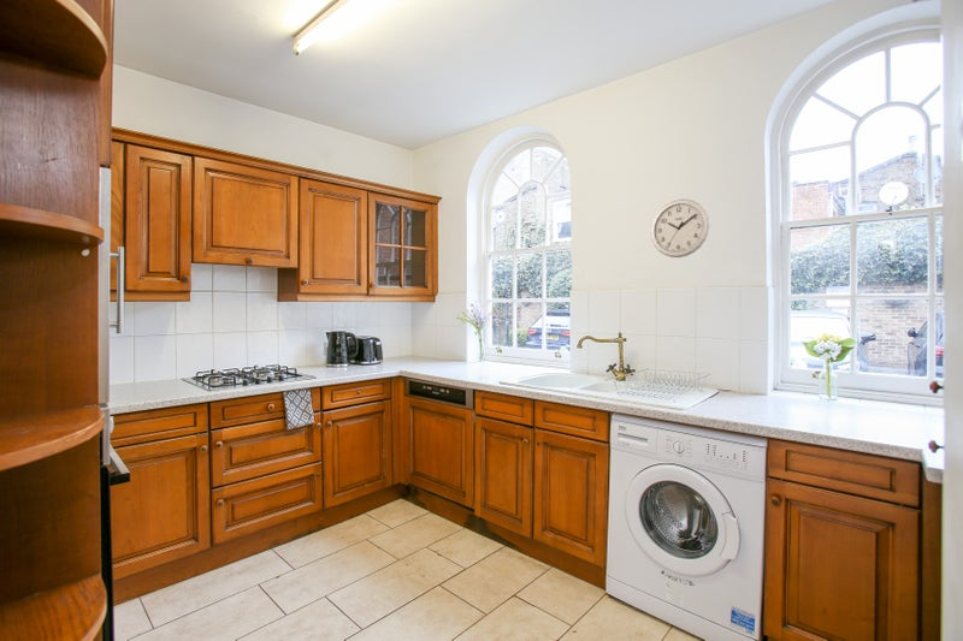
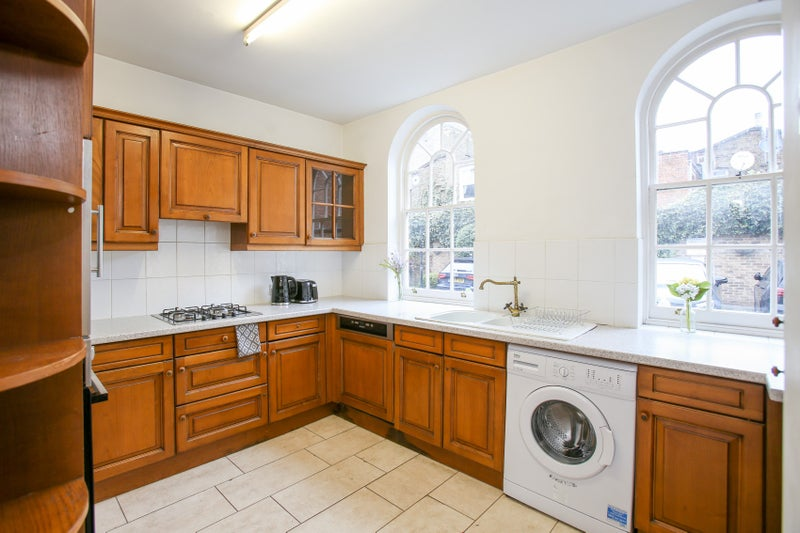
- wall clock [650,198,711,259]
